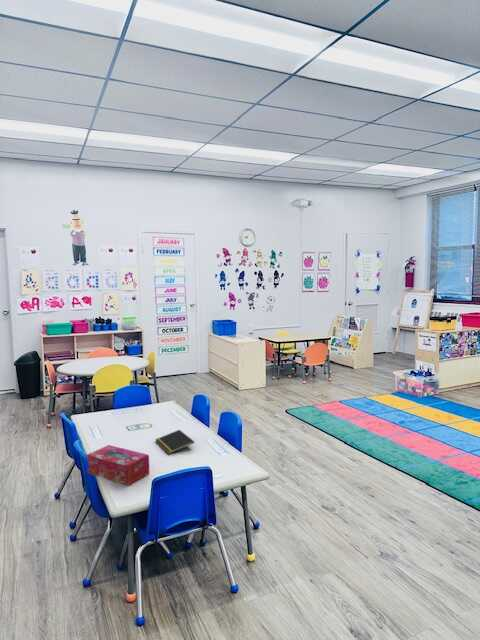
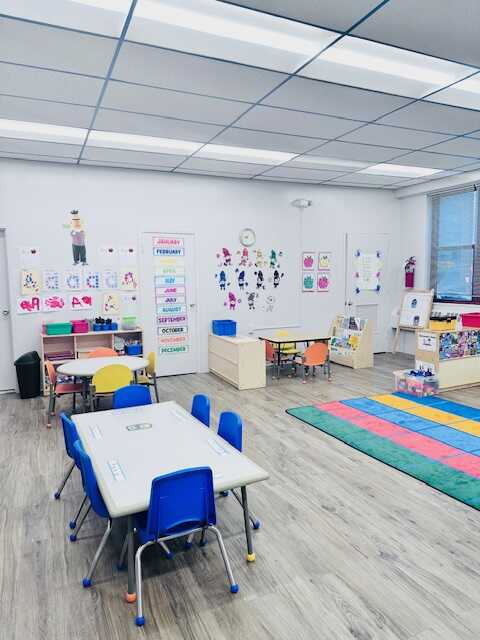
- tissue box [86,444,151,486]
- notepad [154,429,195,455]
